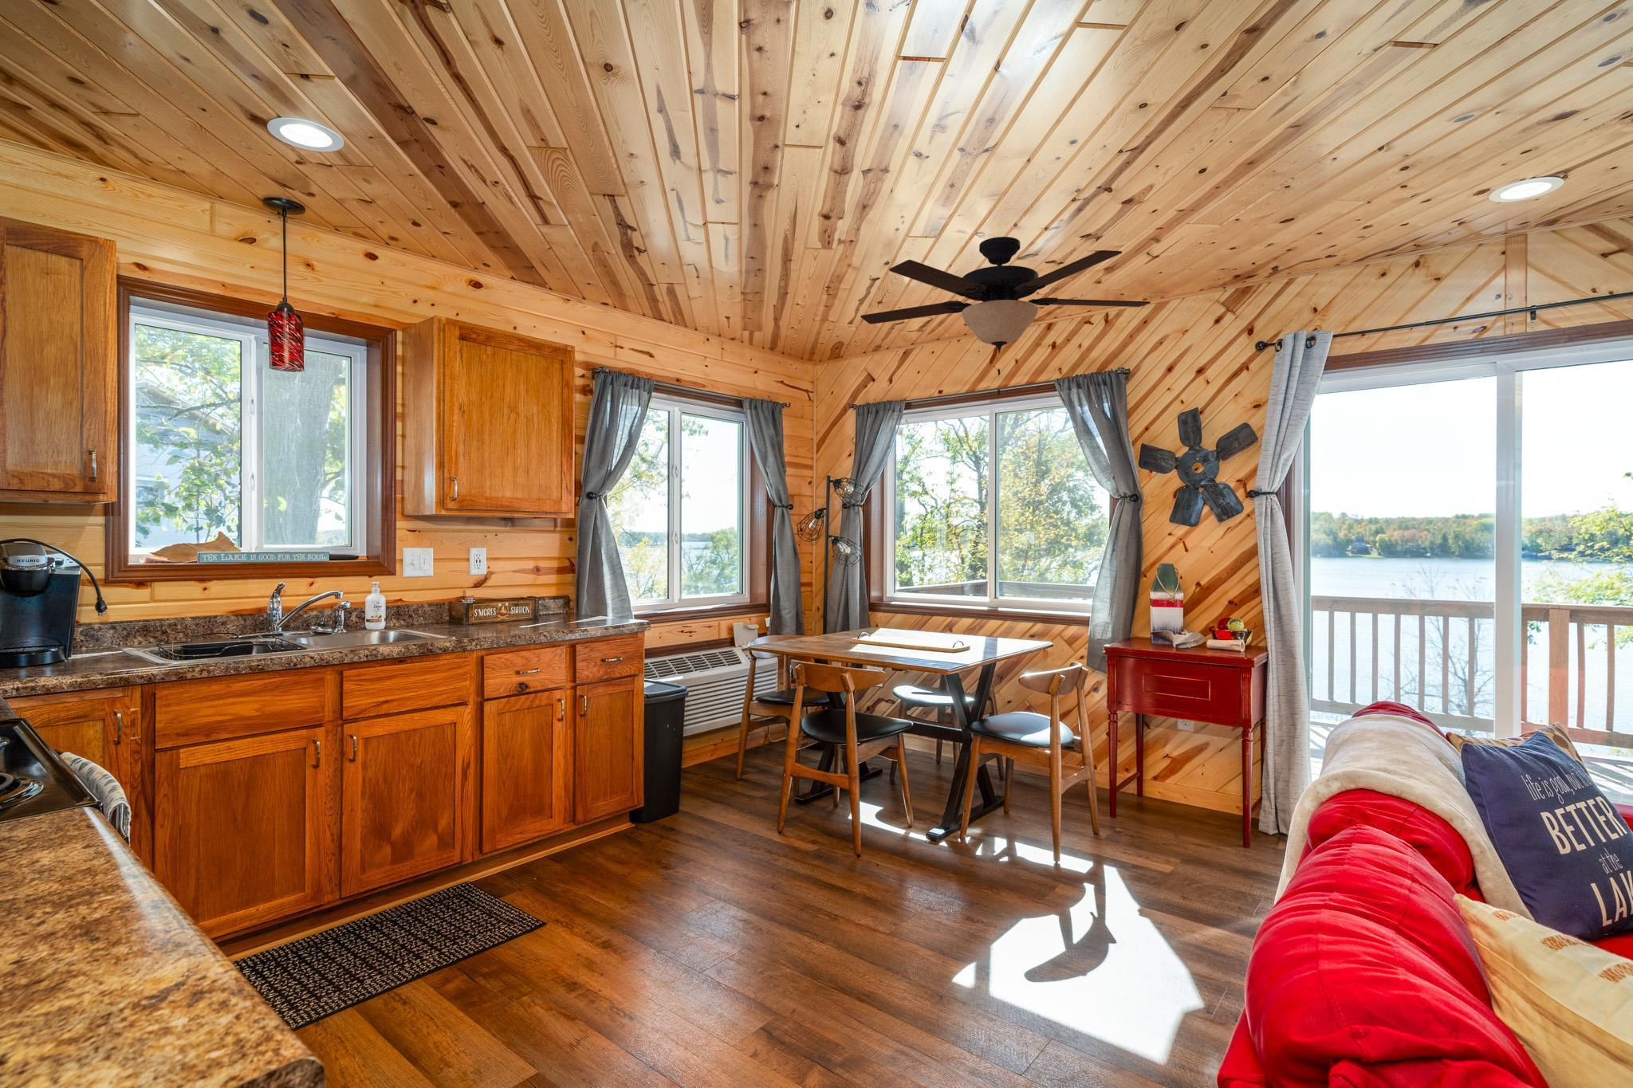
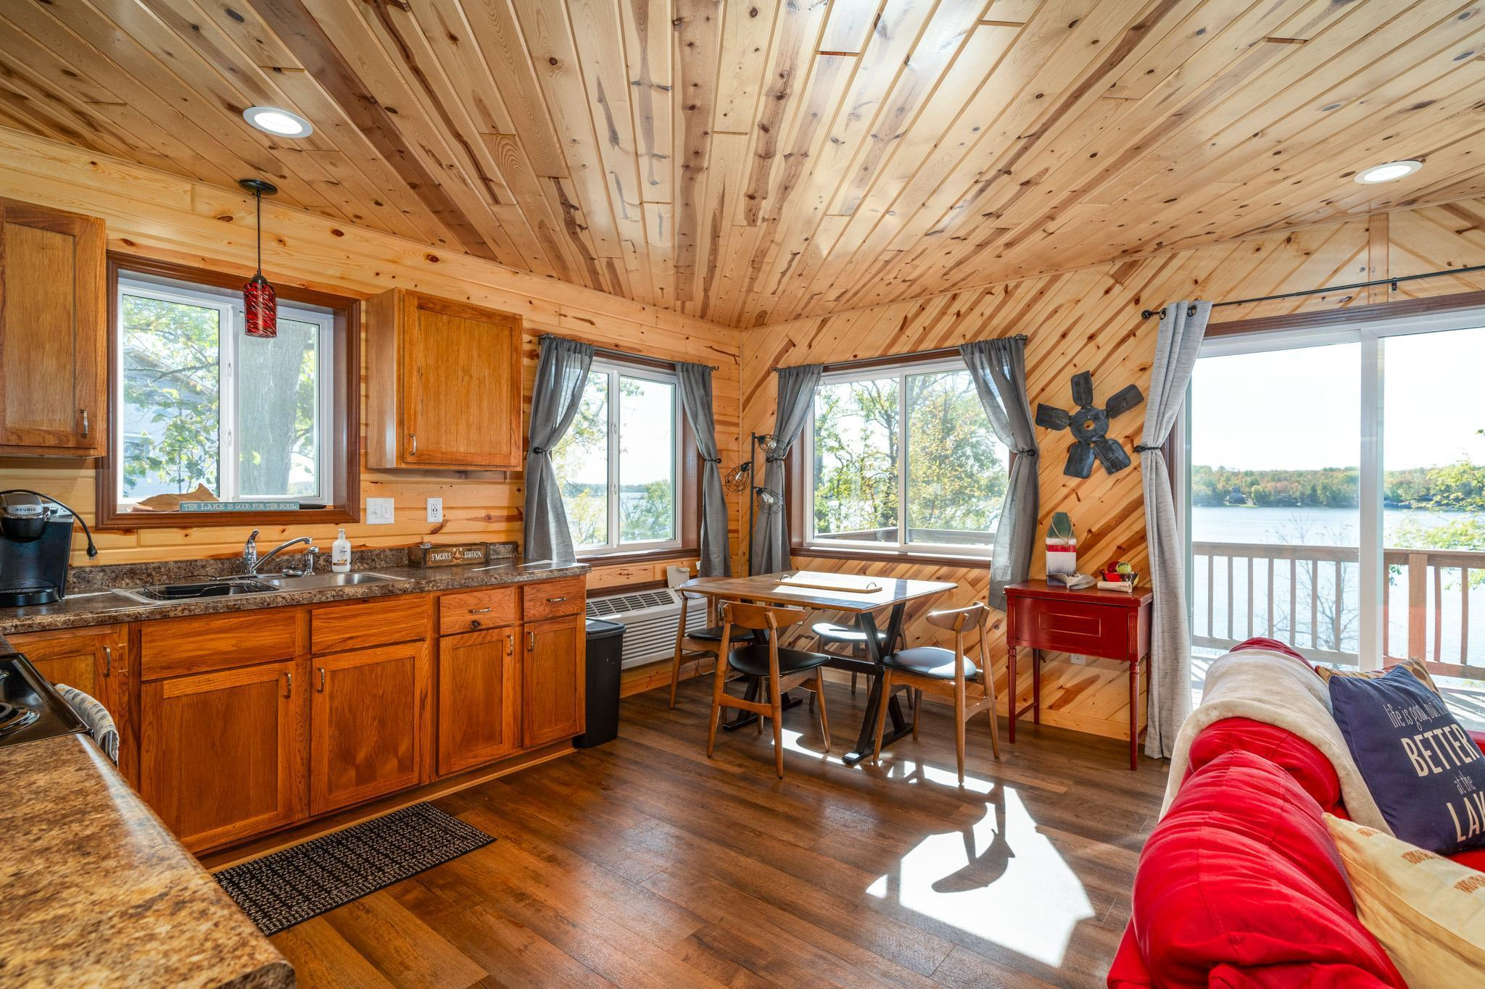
- ceiling fan [860,236,1151,396]
